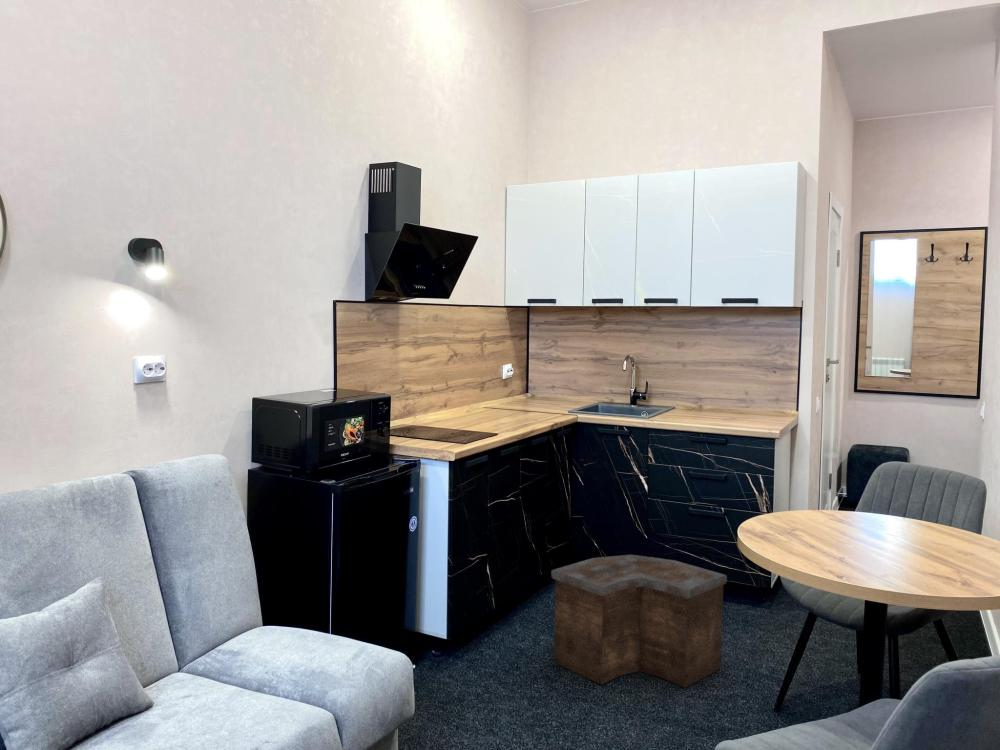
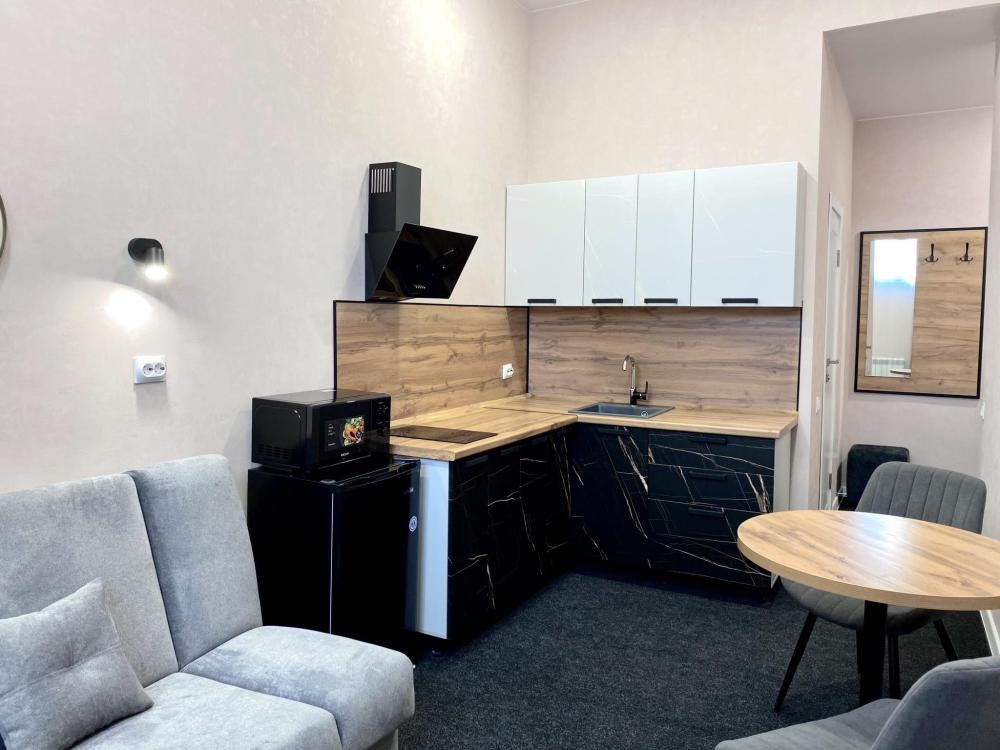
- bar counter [550,554,728,689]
